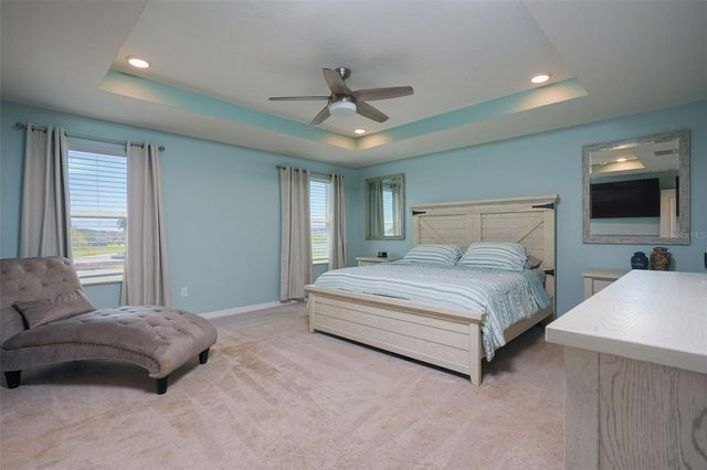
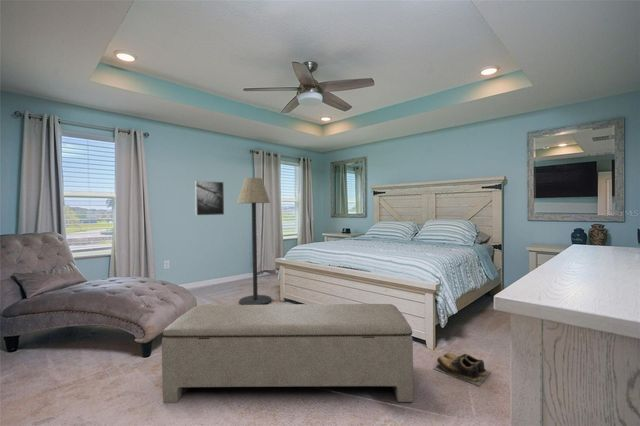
+ floor lamp [236,177,272,305]
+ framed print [194,180,225,216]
+ bench [161,303,414,404]
+ shoes [433,352,491,387]
